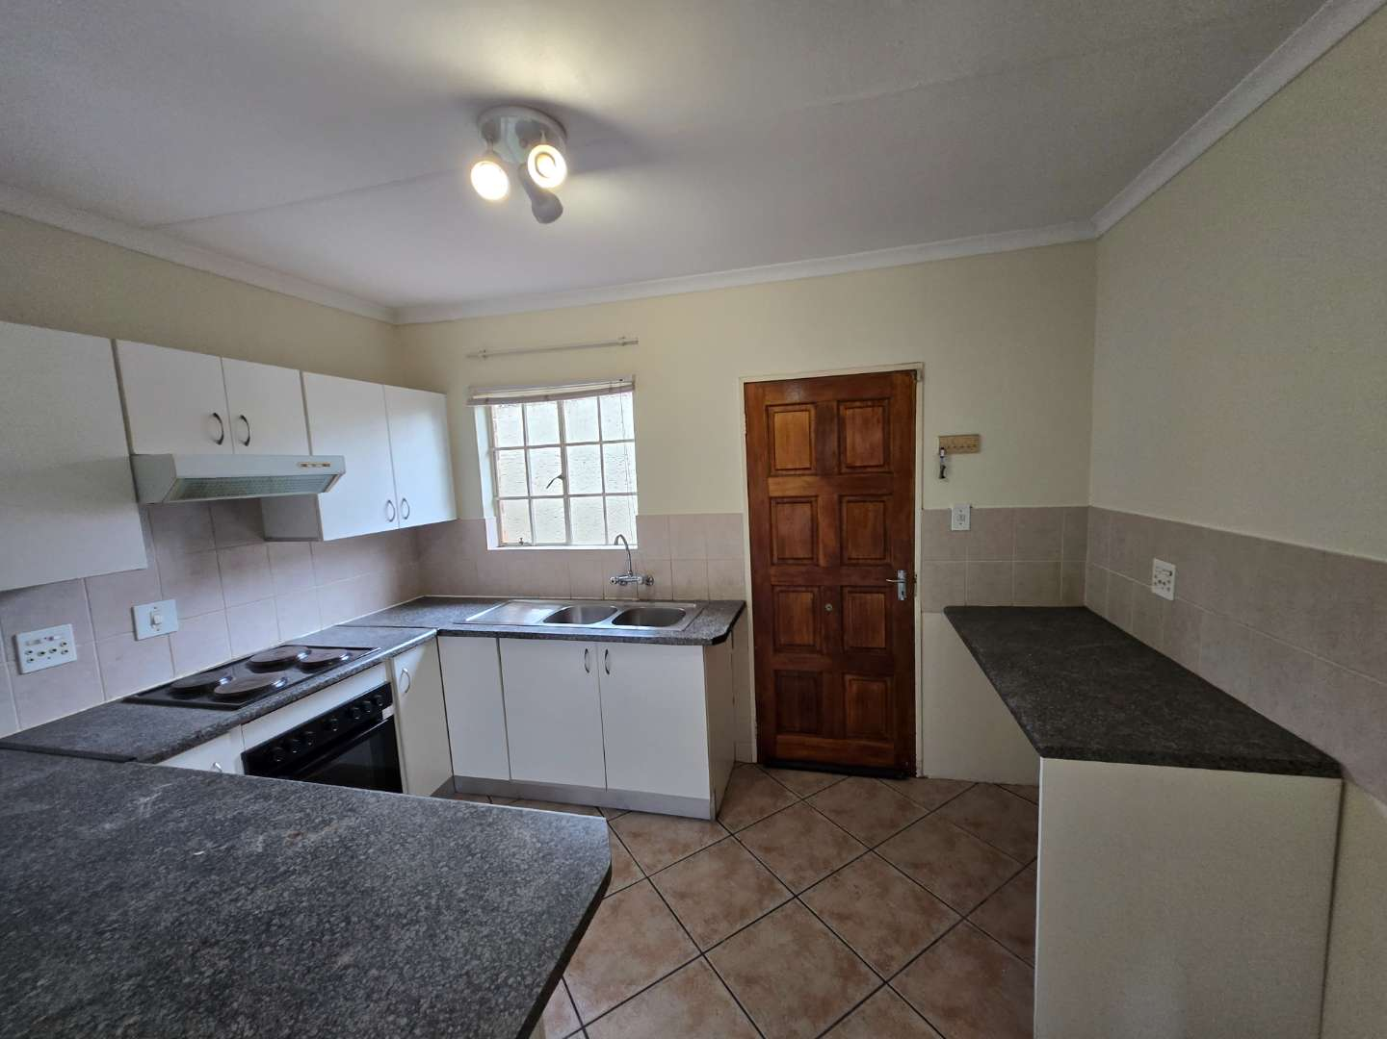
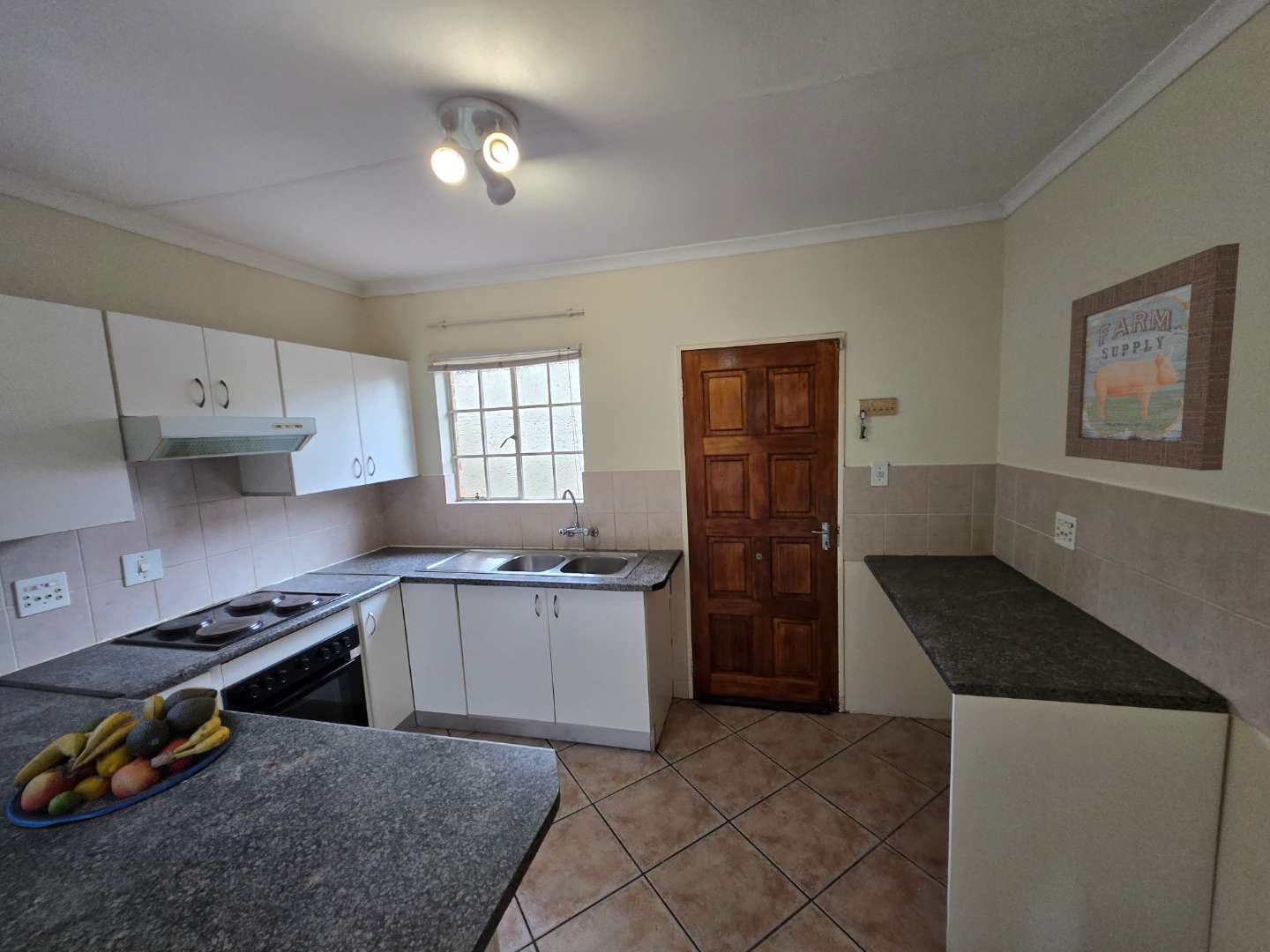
+ wall art [1065,242,1241,472]
+ fruit bowl [5,686,241,829]
